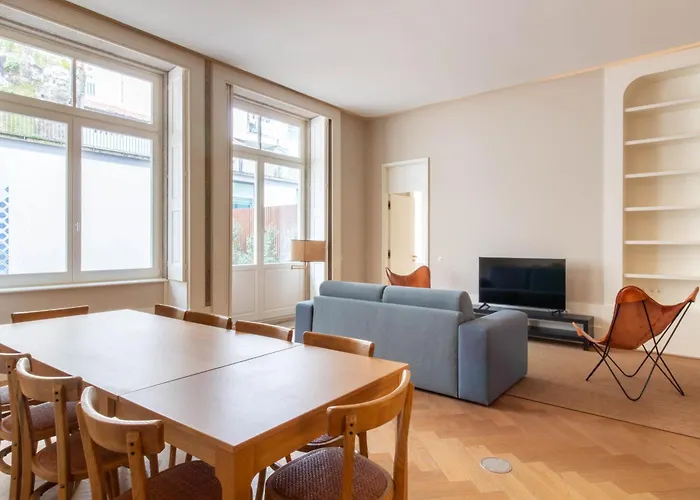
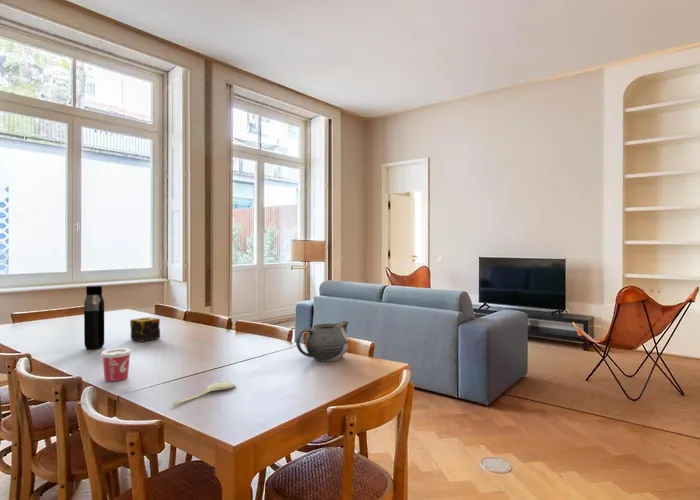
+ water bottle [83,284,105,350]
+ cup [99,347,133,382]
+ candle [129,316,161,343]
+ teapot [295,320,350,363]
+ spoon [171,382,236,405]
